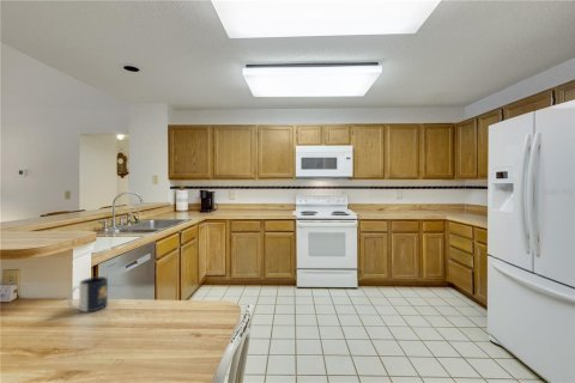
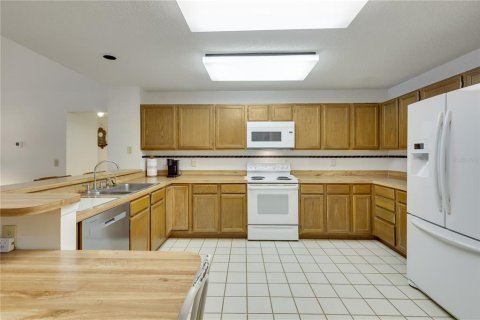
- mug [67,275,109,312]
